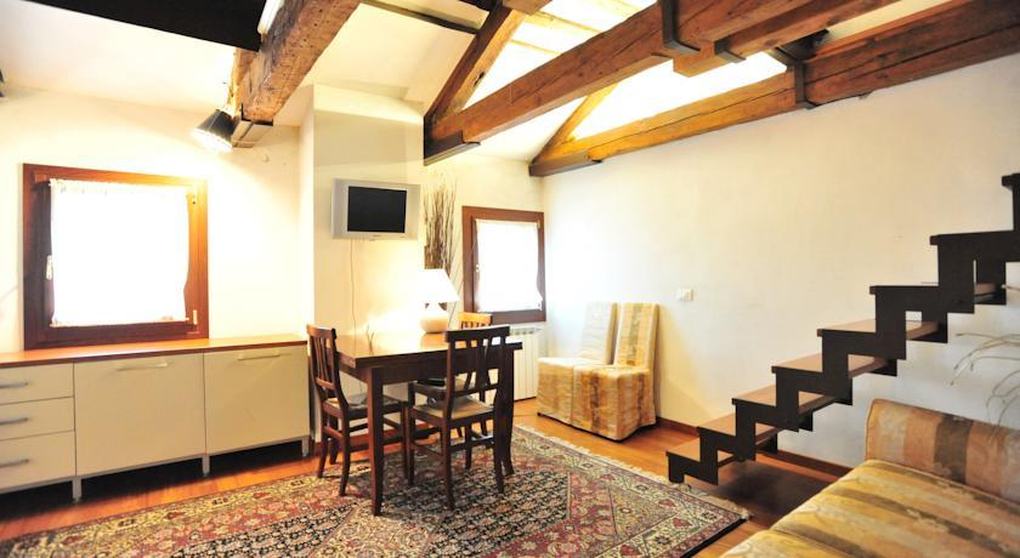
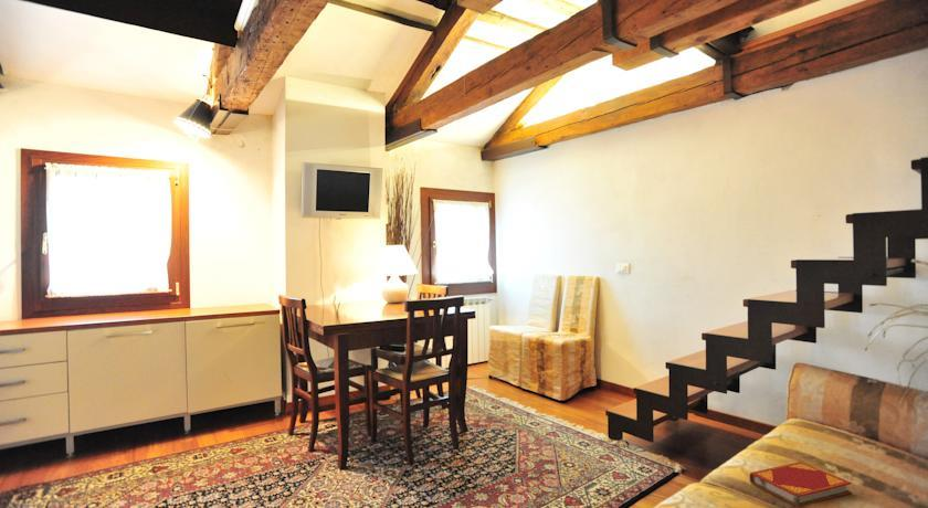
+ hardback book [748,461,853,508]
